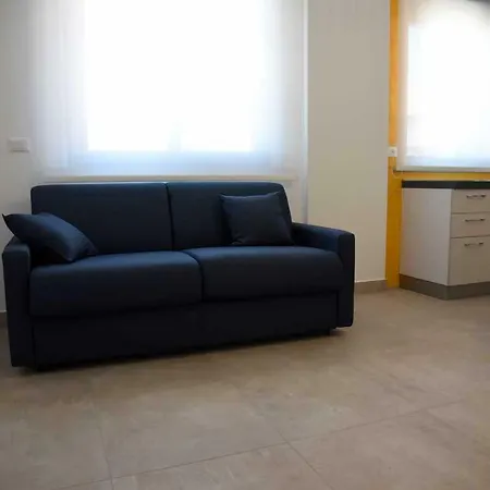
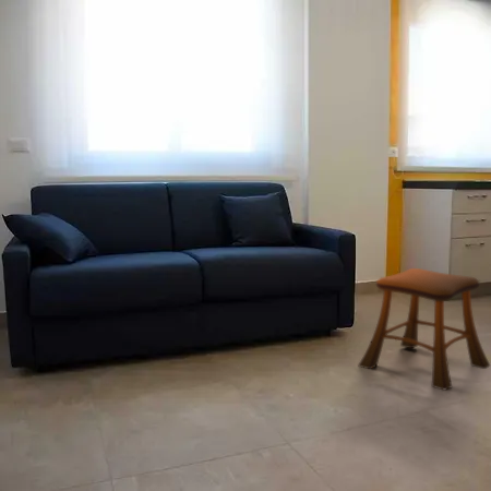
+ stool [357,267,491,391]
